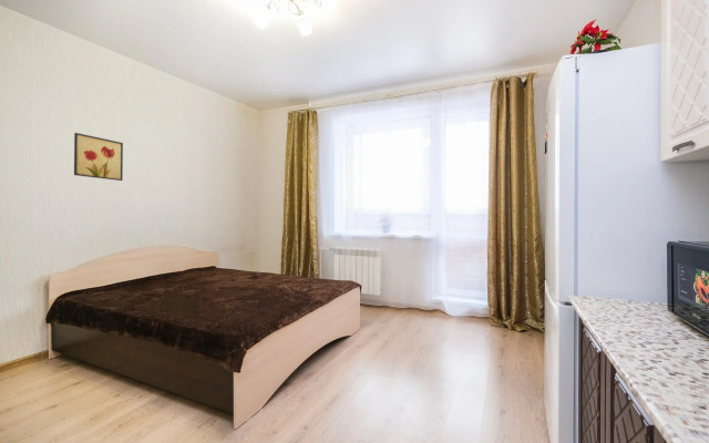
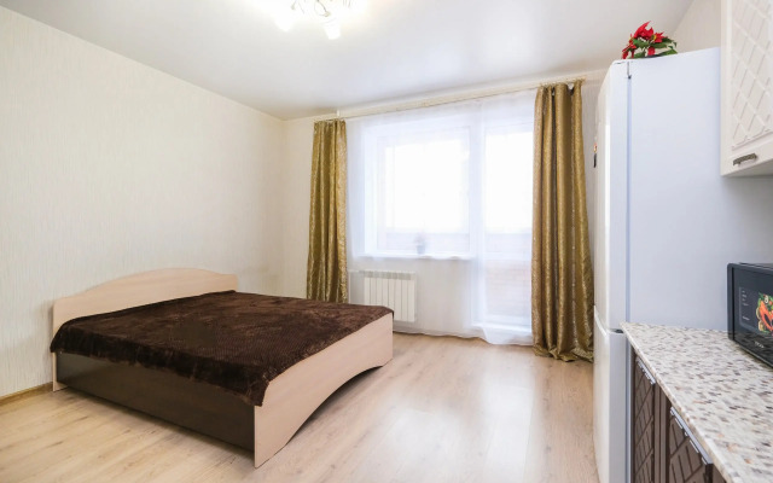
- wall art [73,132,124,182]
